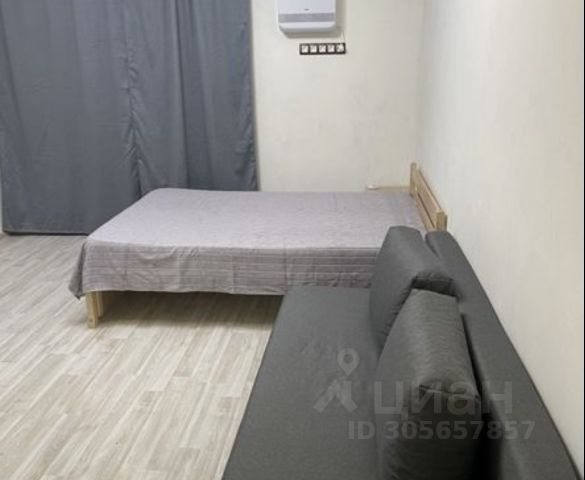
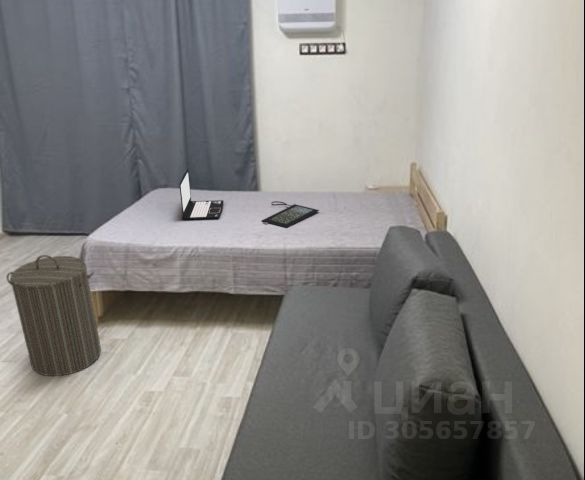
+ laundry hamper [5,254,102,377]
+ laptop [179,169,225,221]
+ clutch bag [261,200,320,229]
